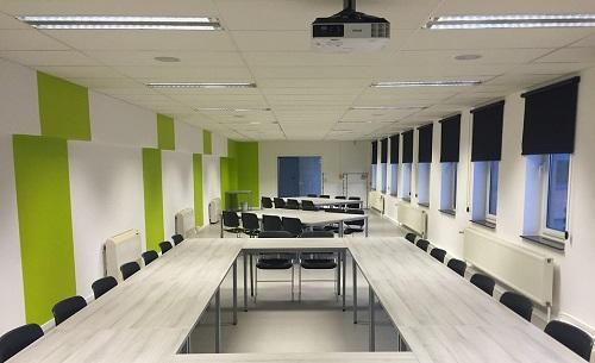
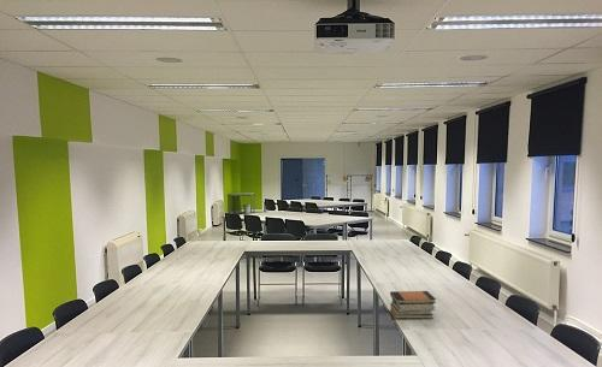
+ book stack [389,290,437,320]
